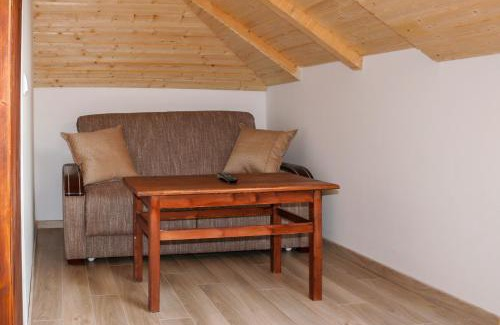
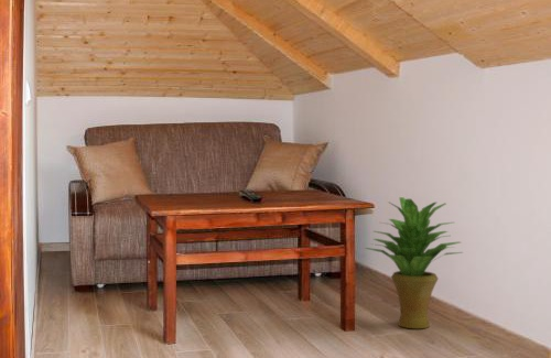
+ potted plant [364,196,464,329]
